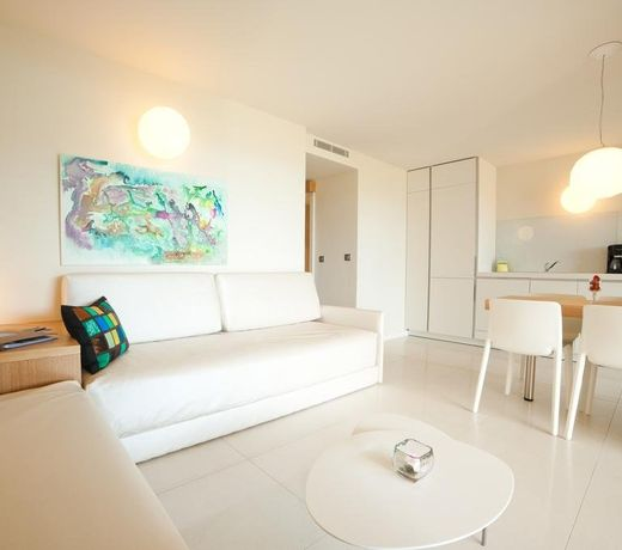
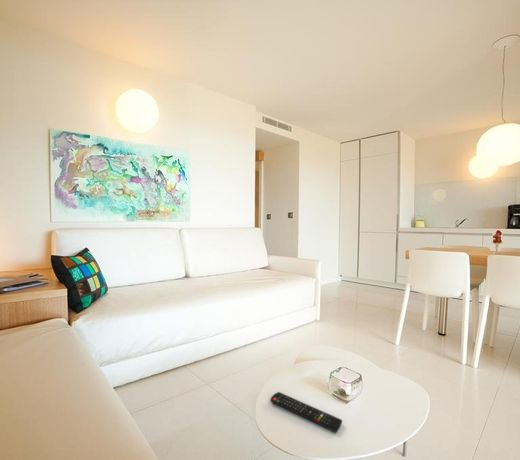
+ remote control [269,391,343,433]
